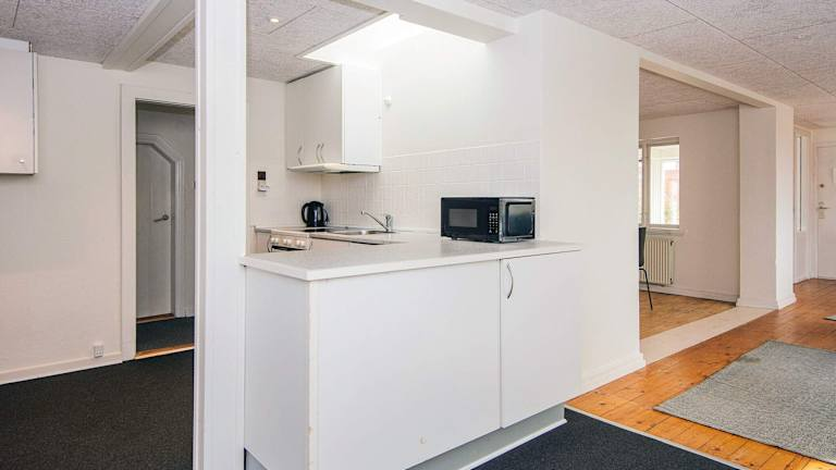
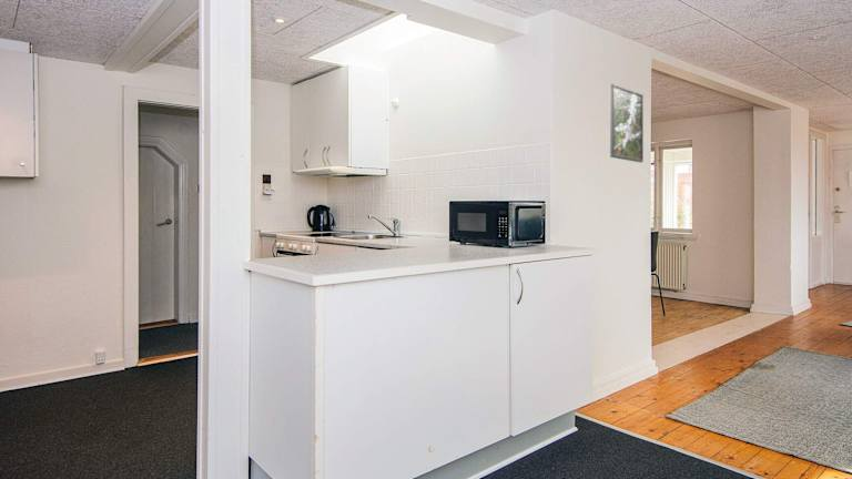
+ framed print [609,83,645,163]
